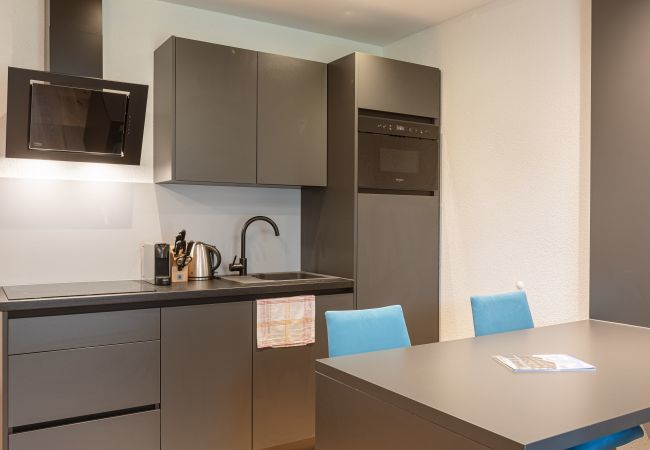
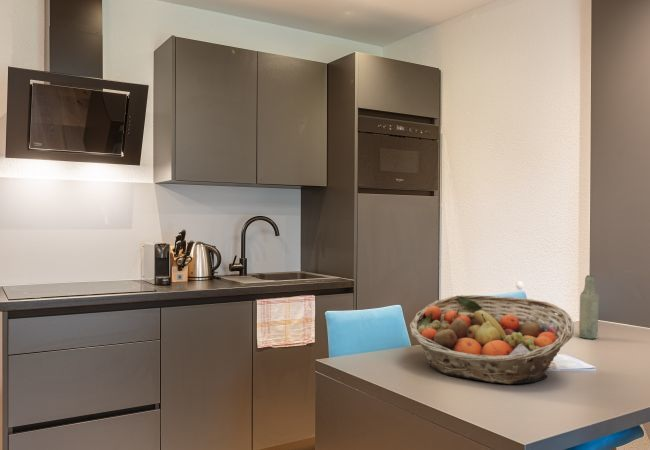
+ fruit basket [409,294,575,385]
+ bottle [578,274,600,340]
